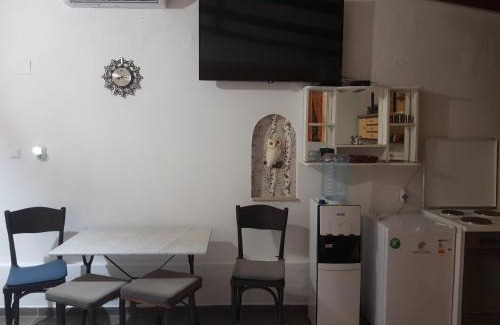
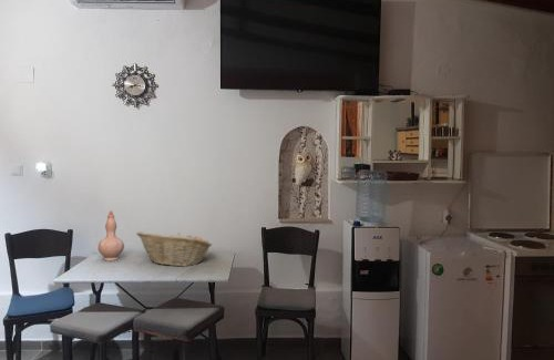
+ vase [96,209,125,261]
+ fruit basket [136,230,213,267]
